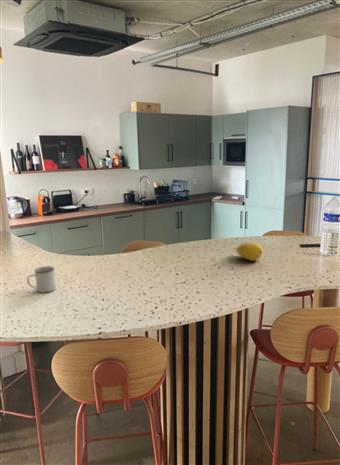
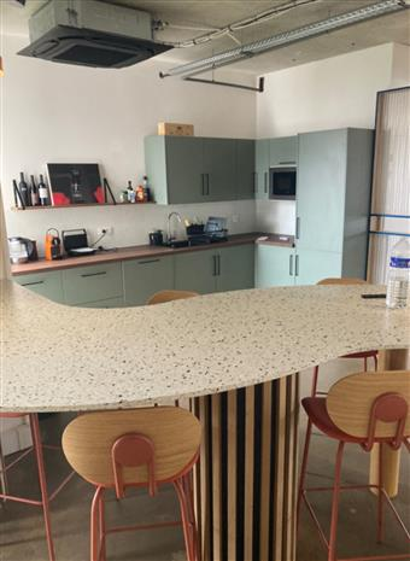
- fruit [235,241,263,261]
- mug [26,265,57,294]
